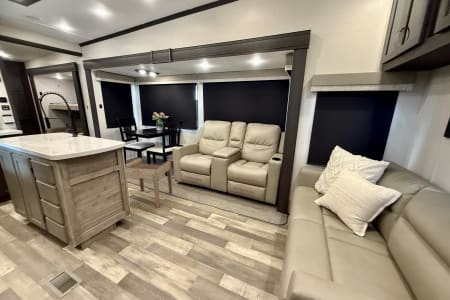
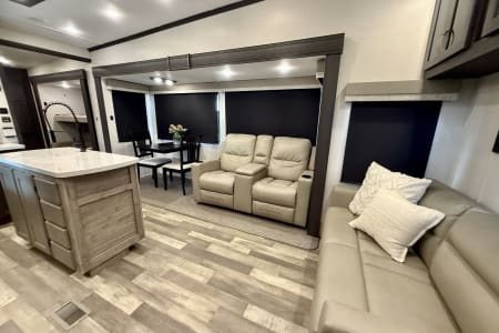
- side table [124,157,173,209]
